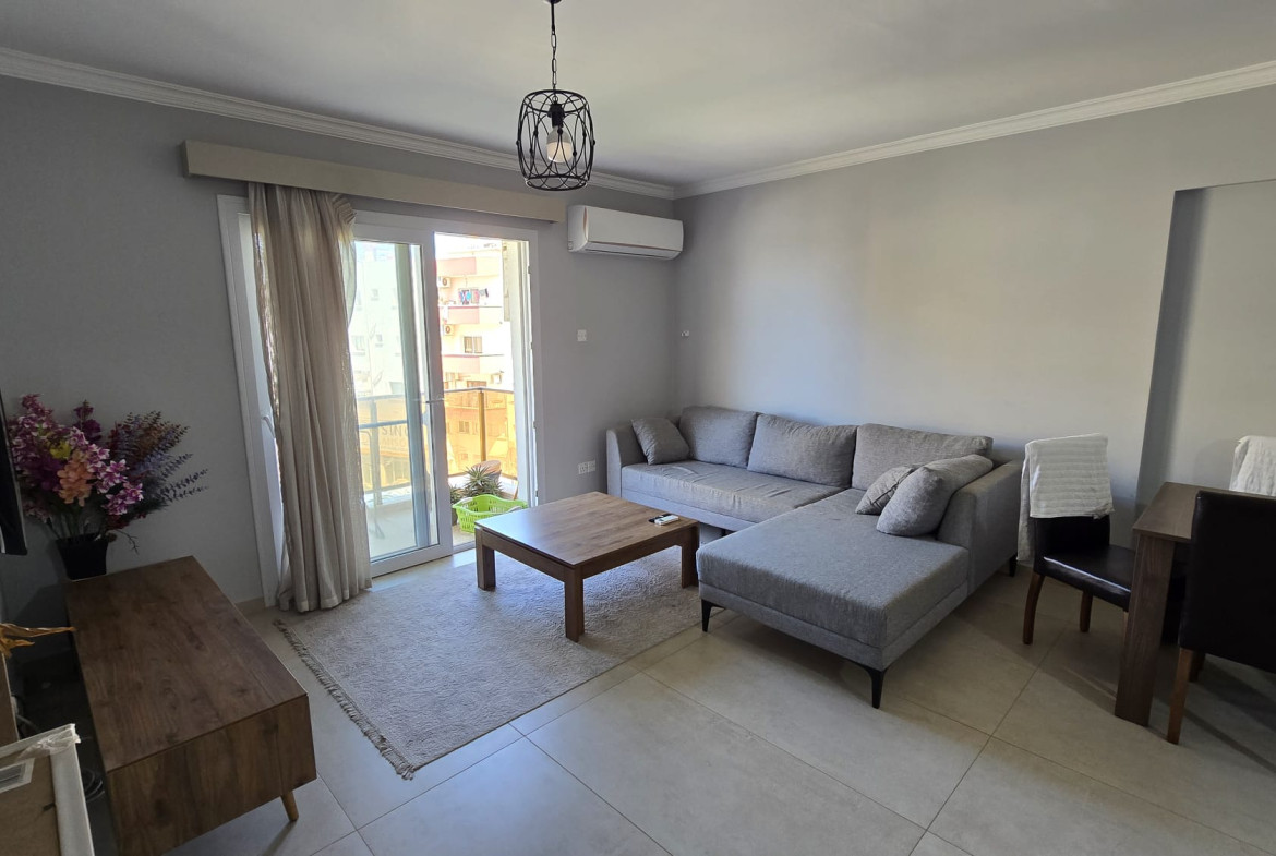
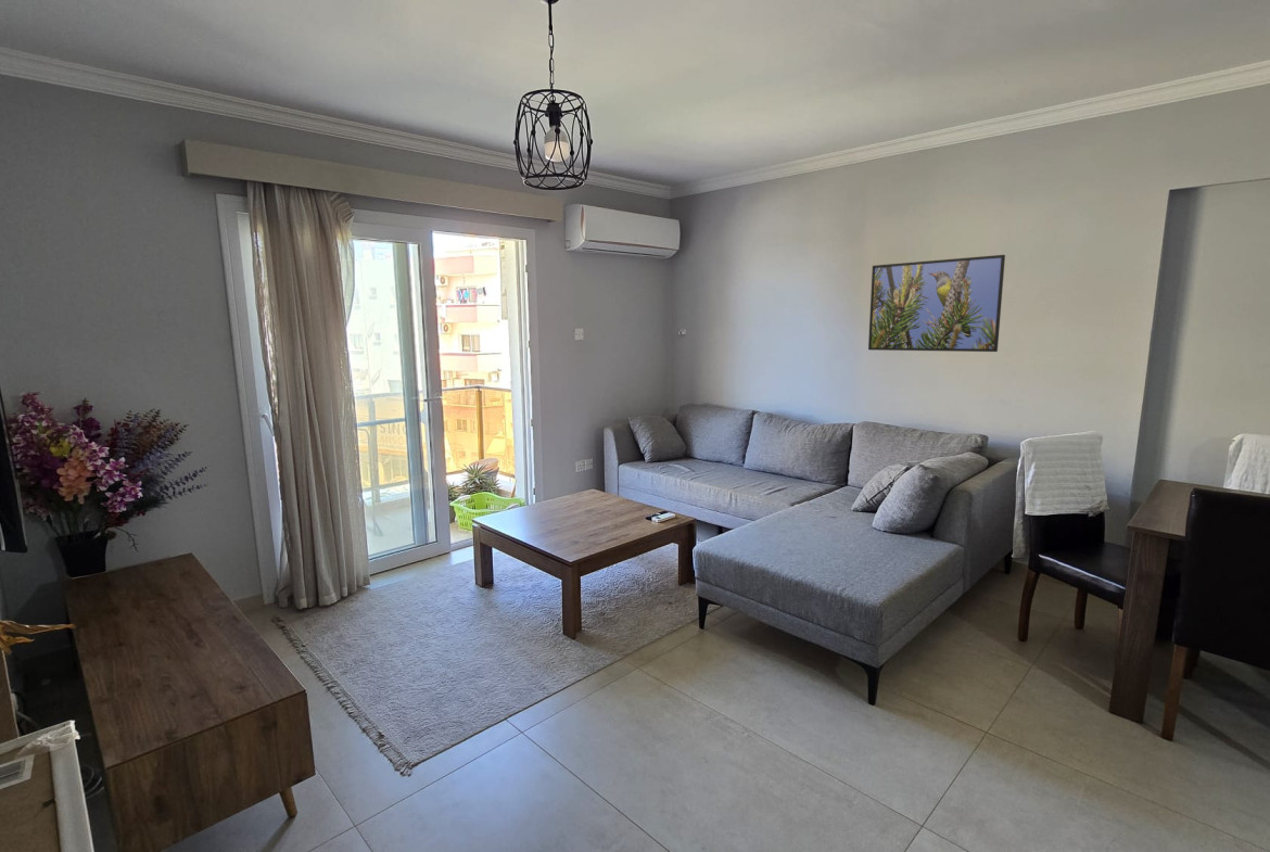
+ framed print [867,254,1006,353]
